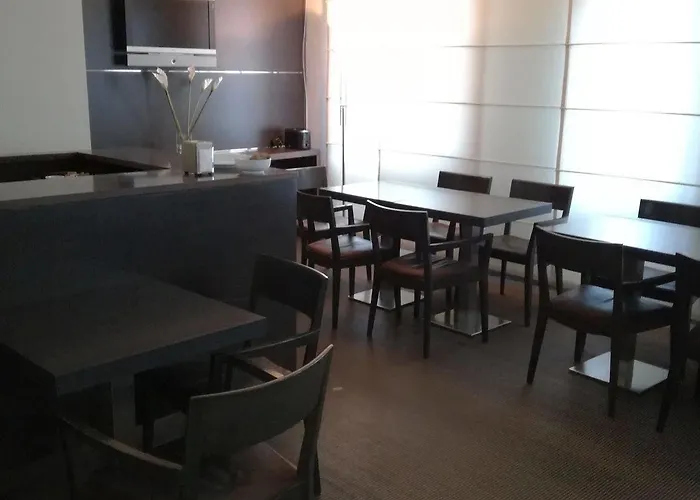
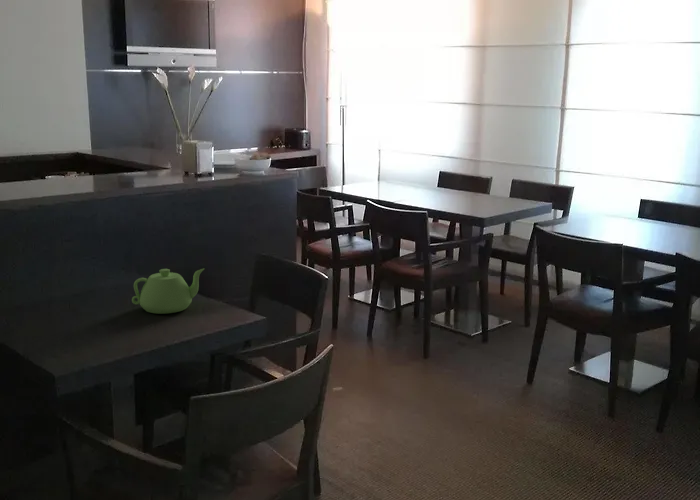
+ teapot [131,268,205,315]
